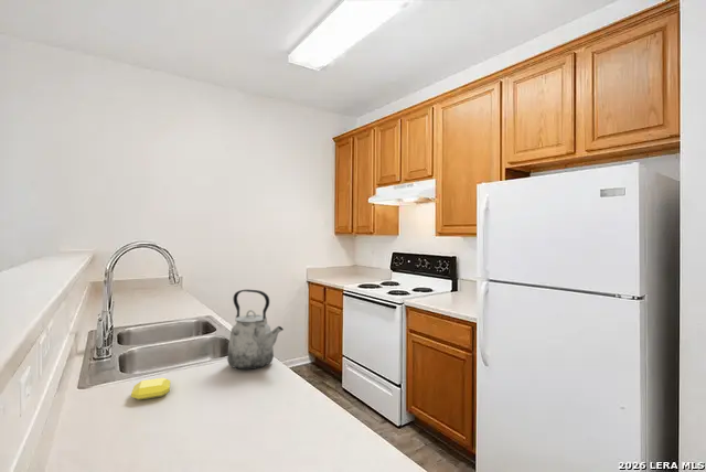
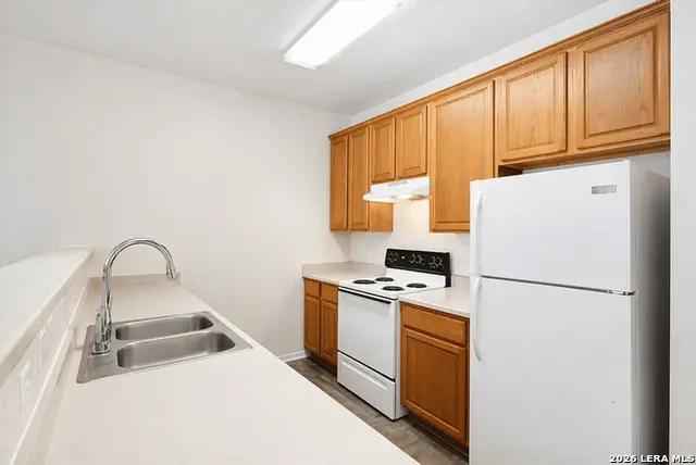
- soap bar [130,377,172,401]
- kettle [226,289,285,371]
